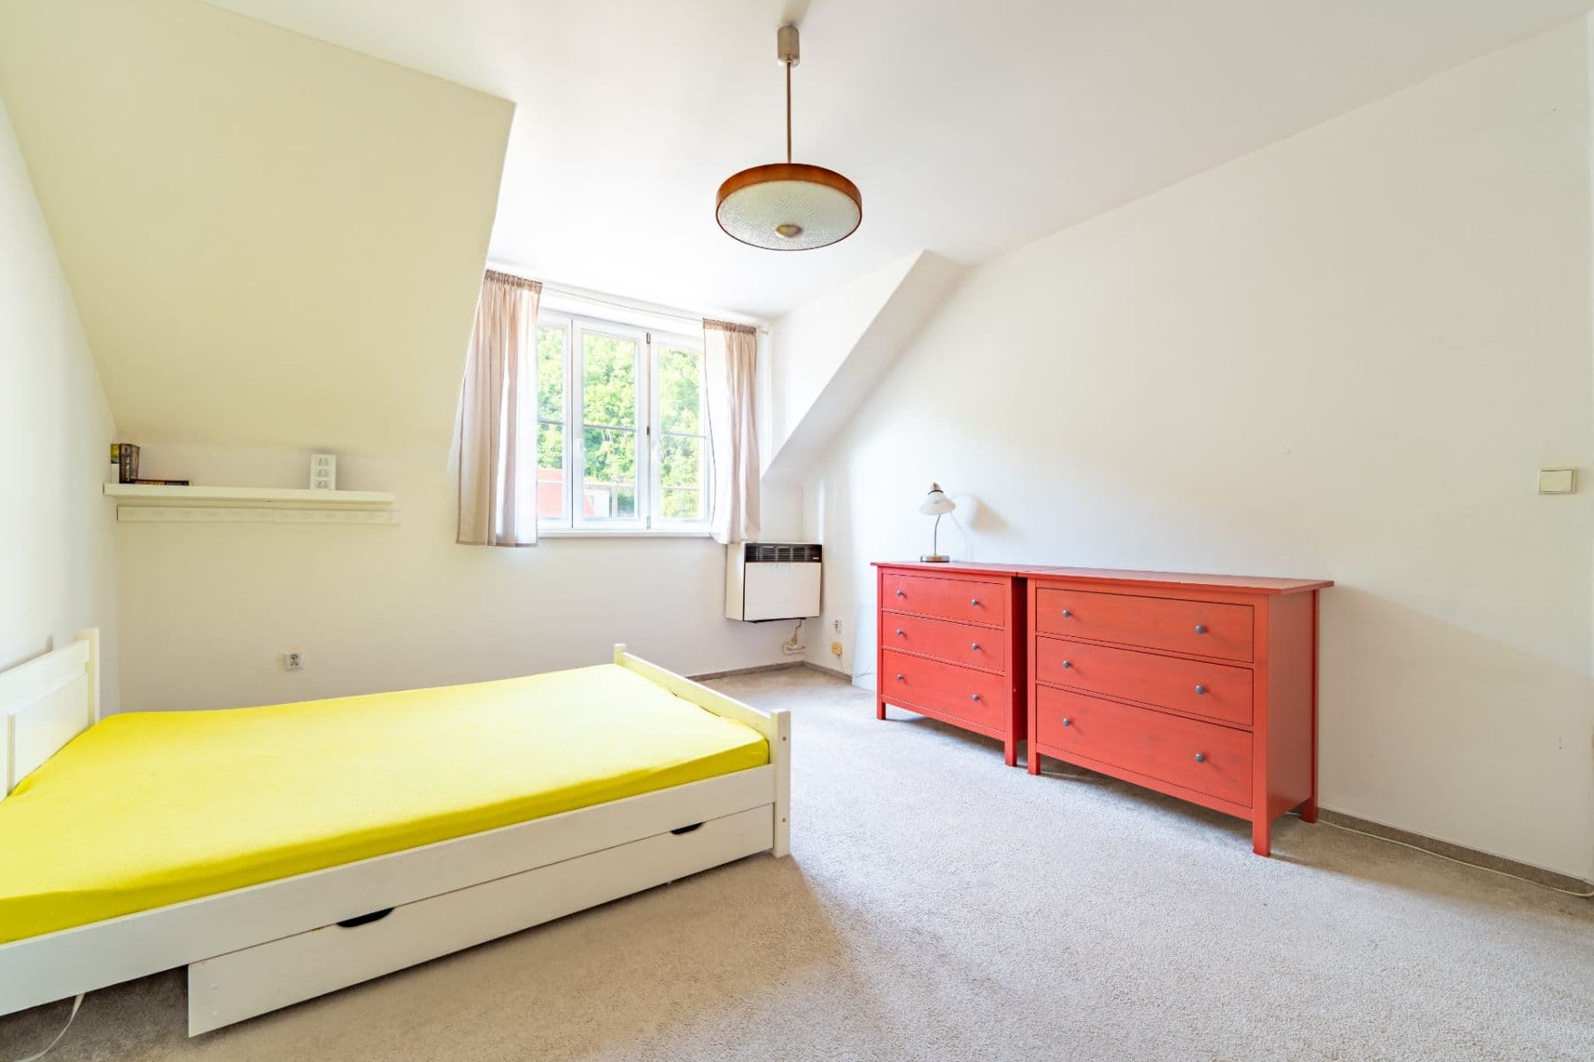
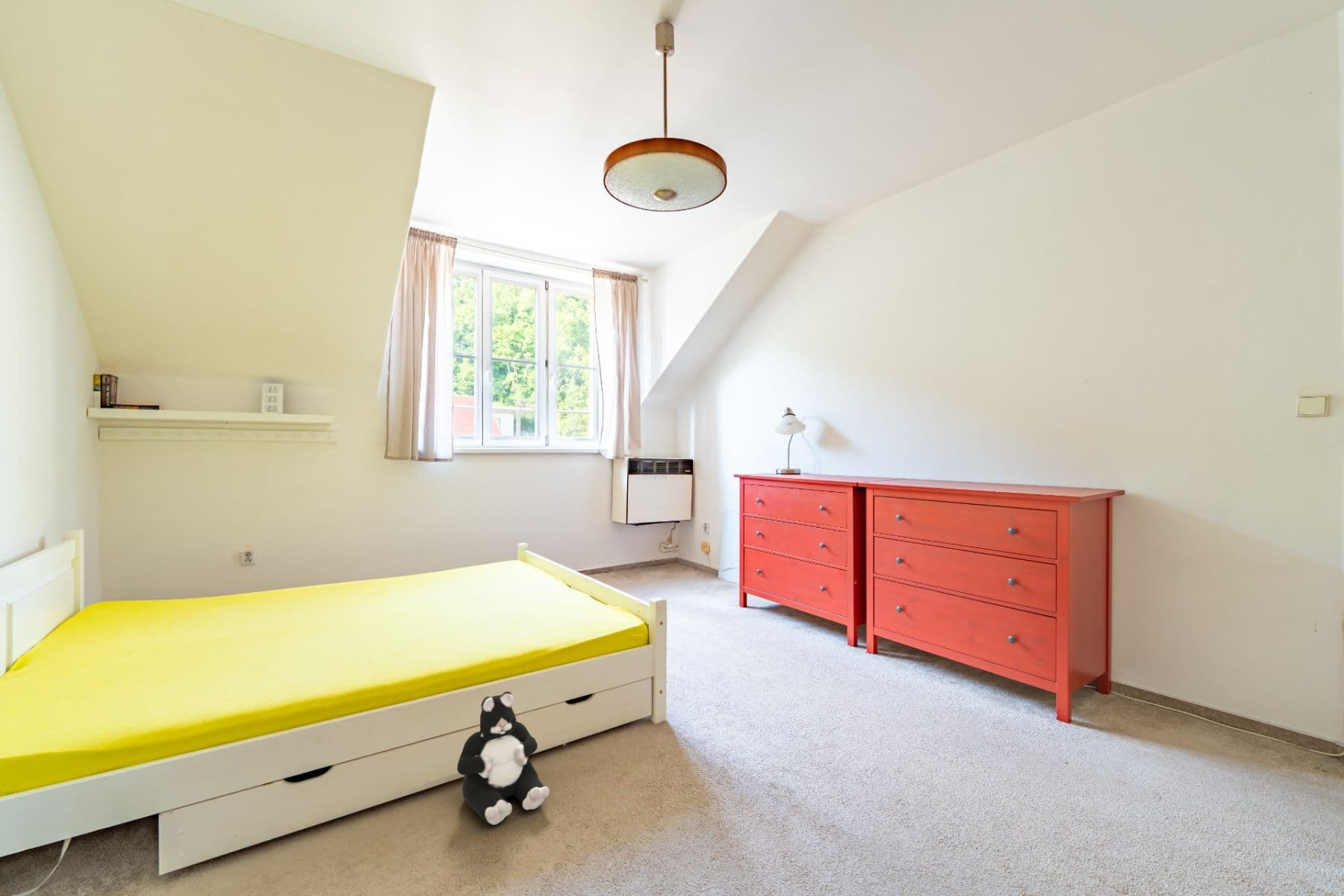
+ plush toy [456,691,550,826]
